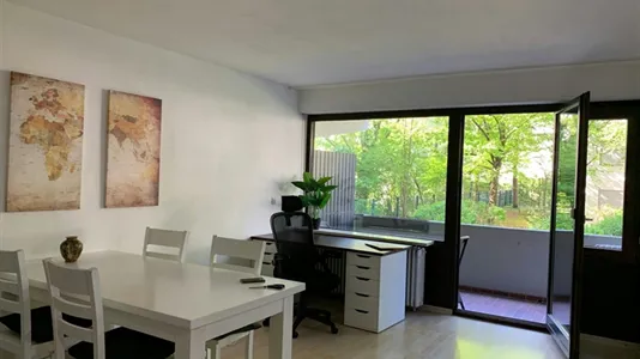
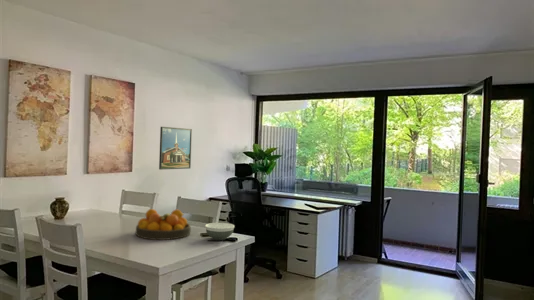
+ fruit bowl [135,208,192,241]
+ bowl [204,222,236,241]
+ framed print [158,126,193,171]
